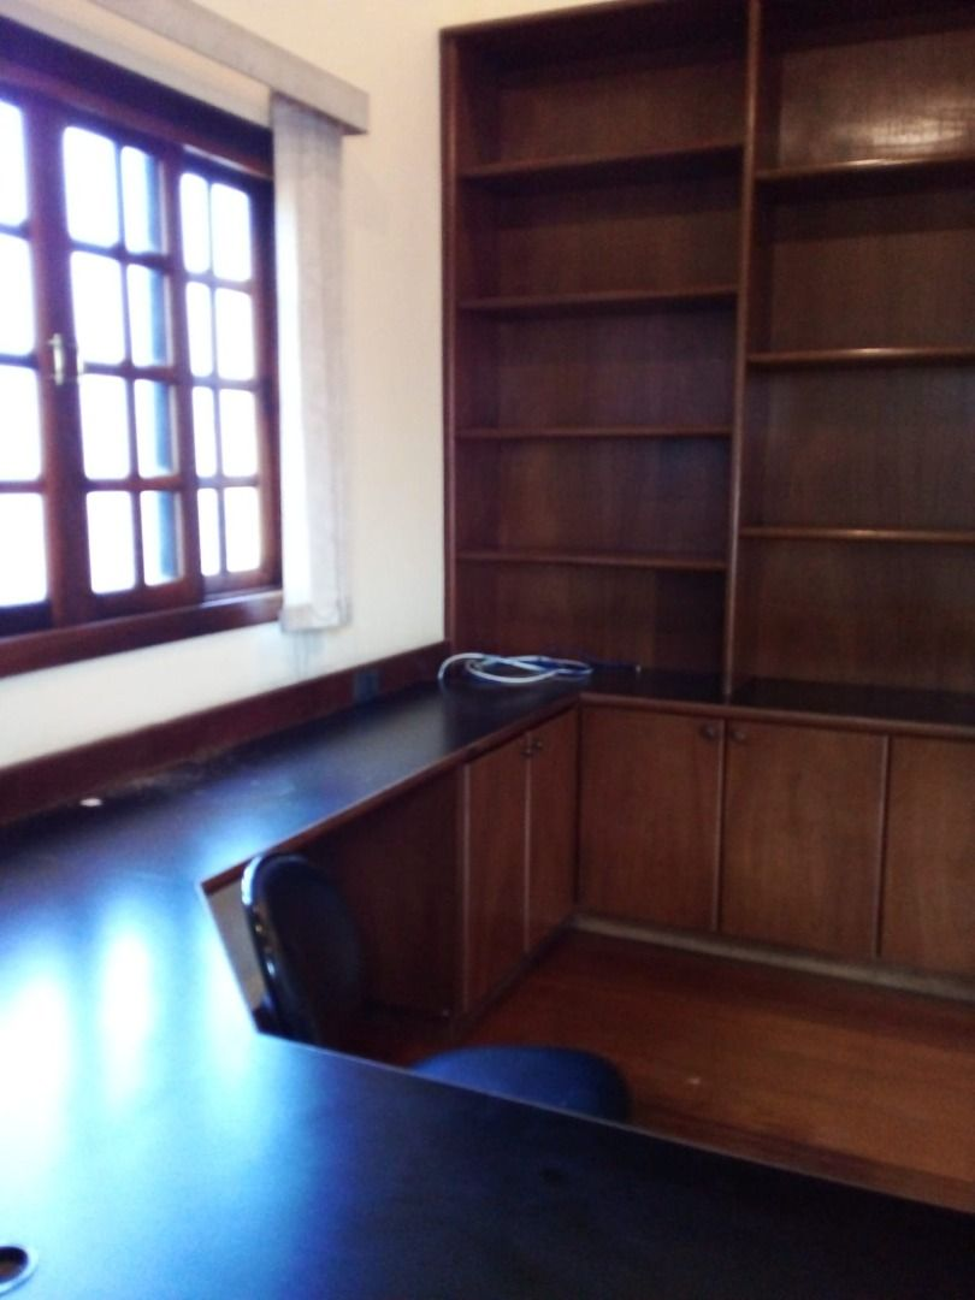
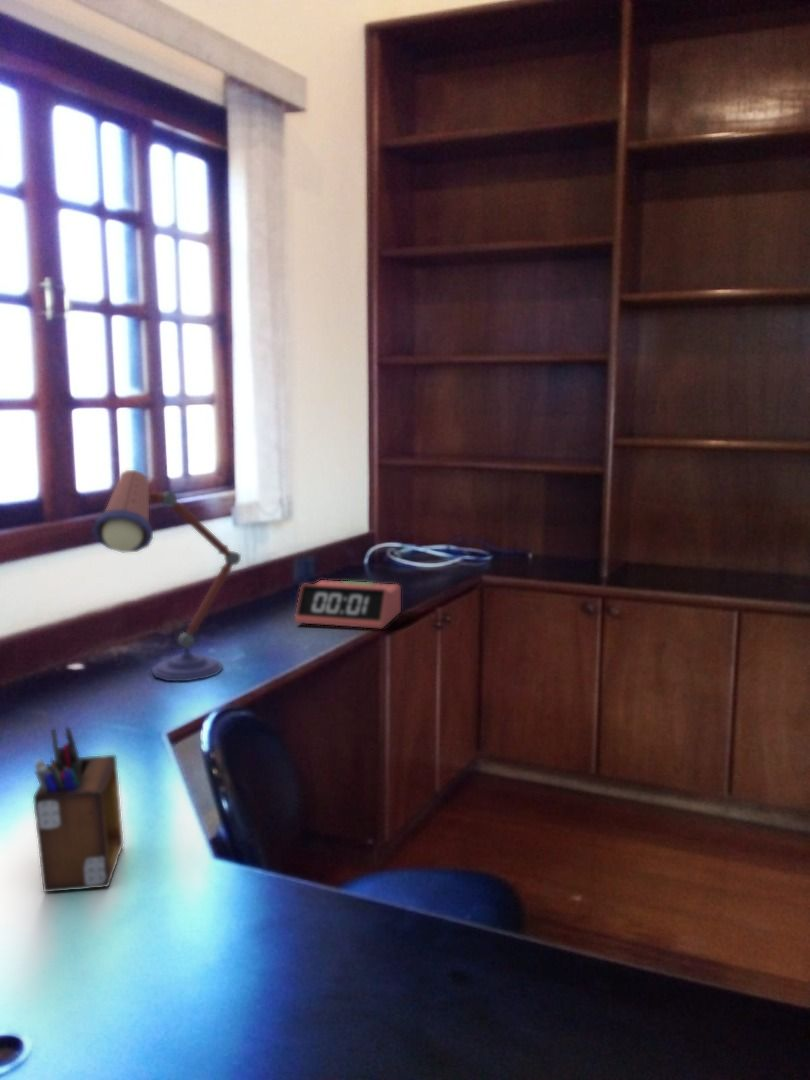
+ desk organizer [32,725,124,893]
+ alarm clock [294,579,402,630]
+ desk lamp [91,469,243,682]
